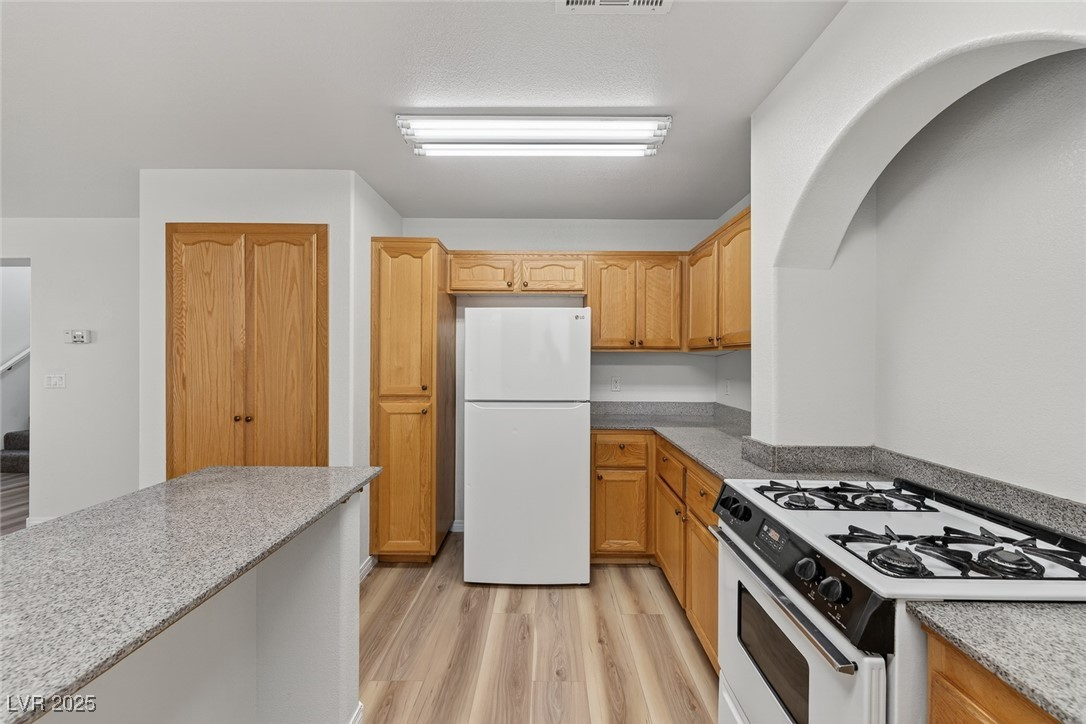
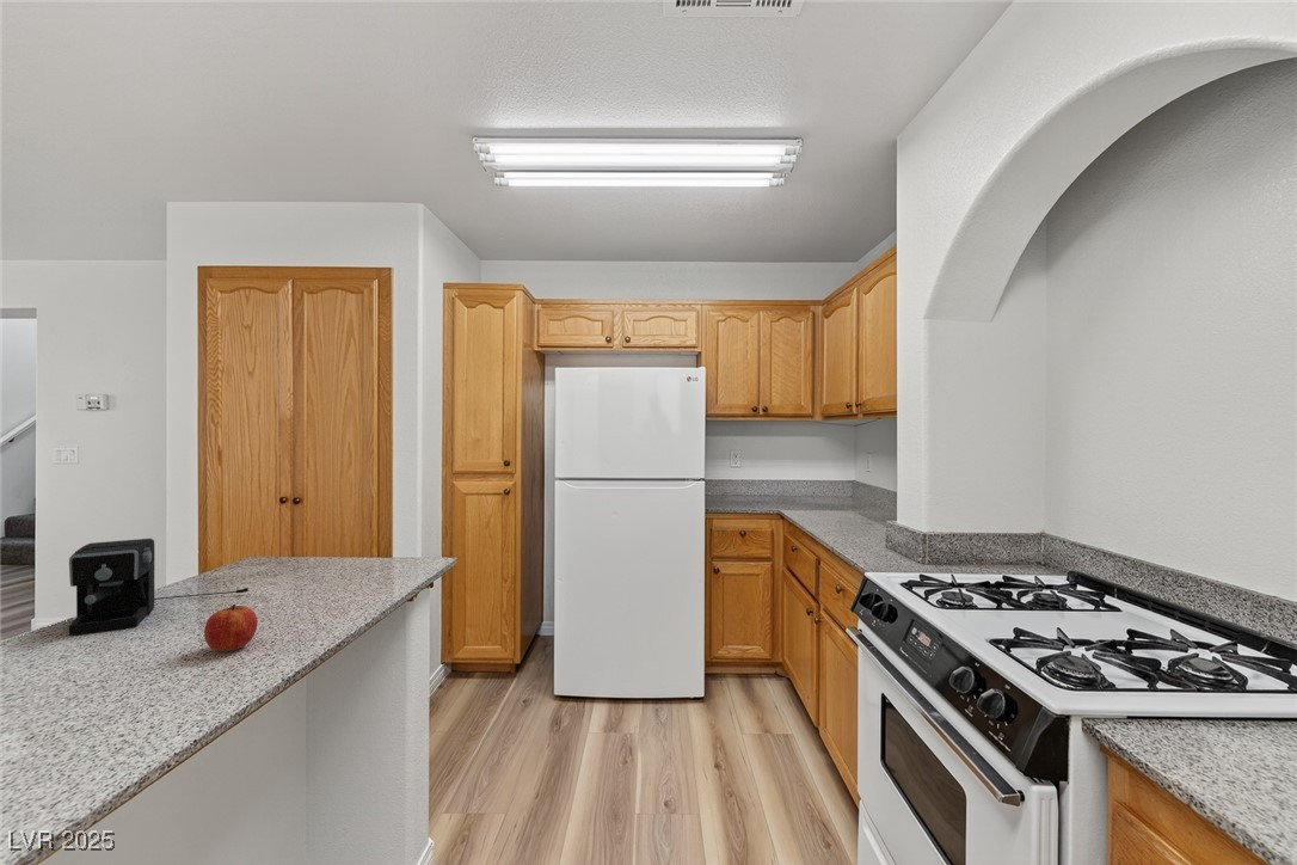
+ coffee maker [68,538,250,637]
+ fruit [203,603,259,652]
